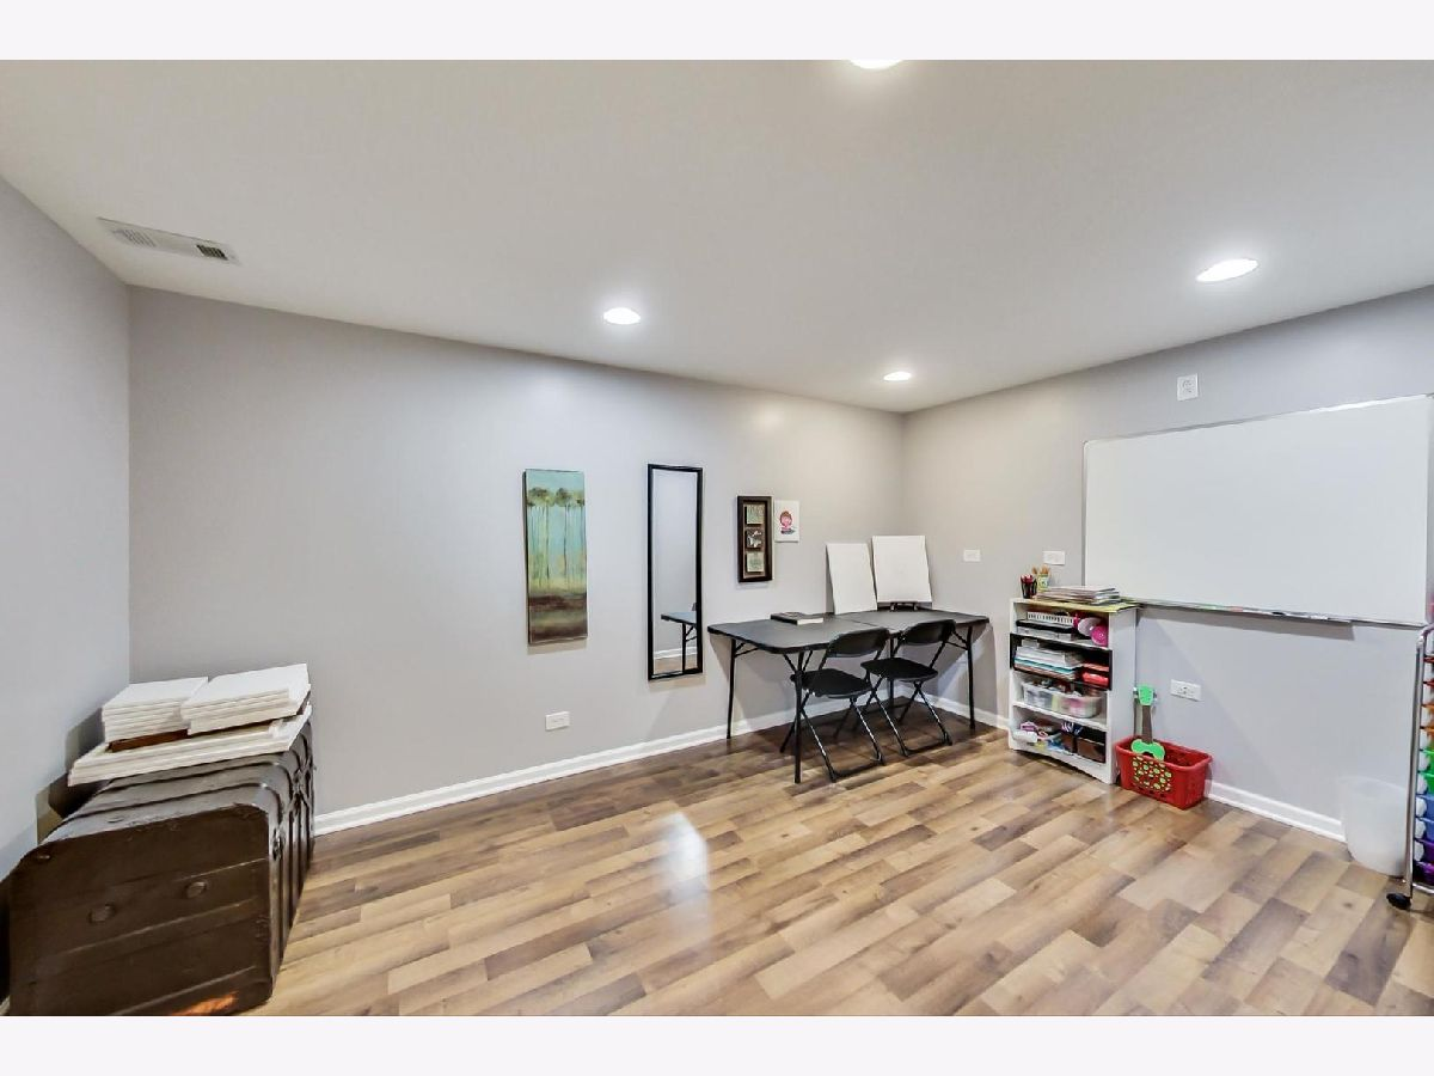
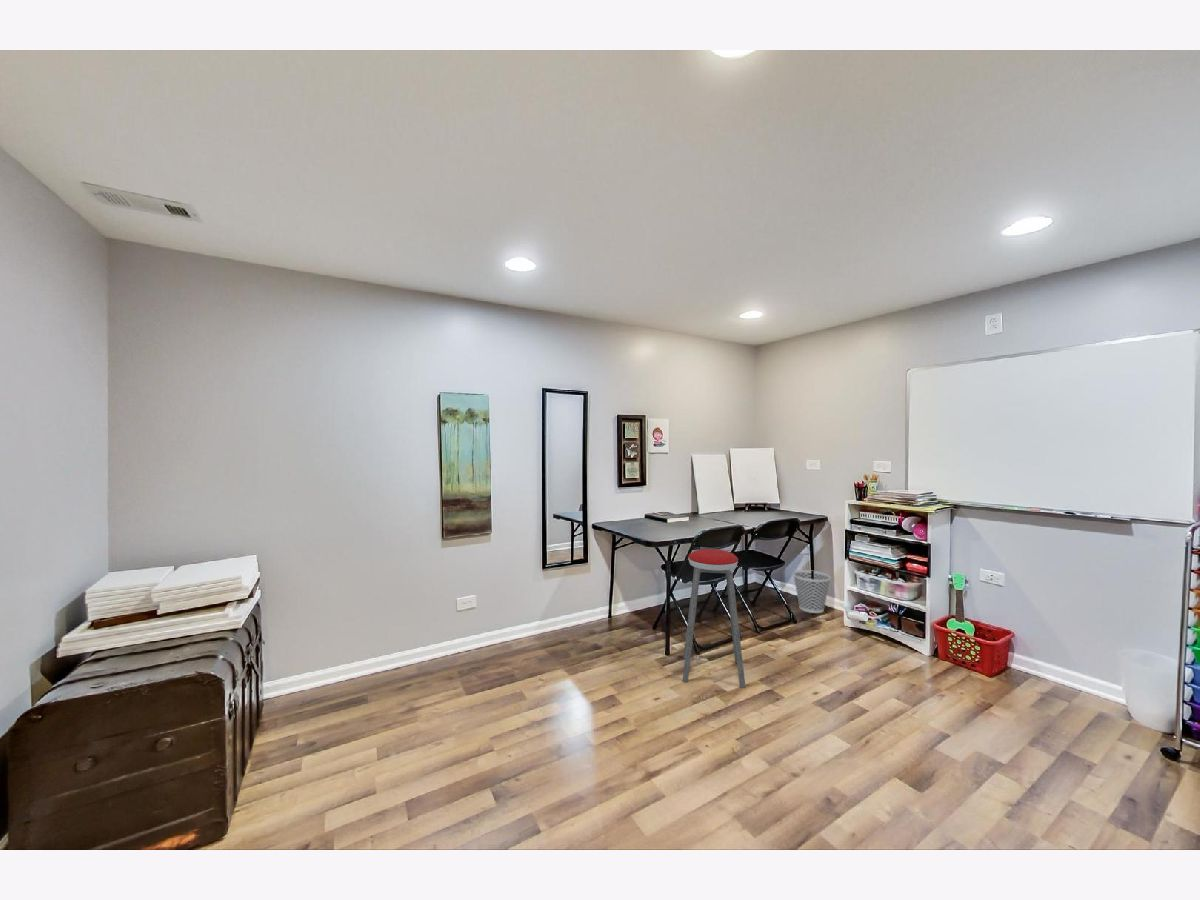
+ music stool [682,548,746,689]
+ wastebasket [792,569,832,614]
